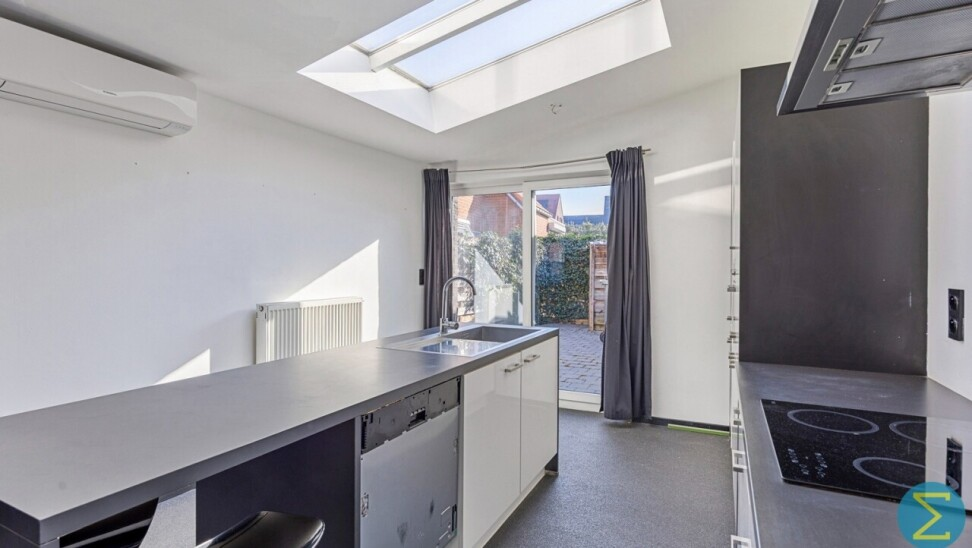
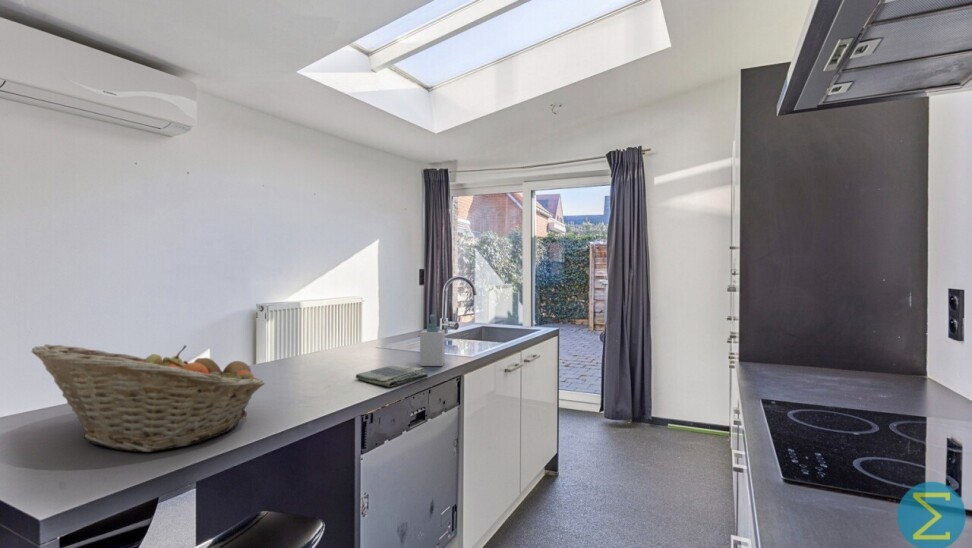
+ soap bottle [419,313,446,367]
+ dish towel [354,364,429,388]
+ fruit basket [30,343,266,453]
